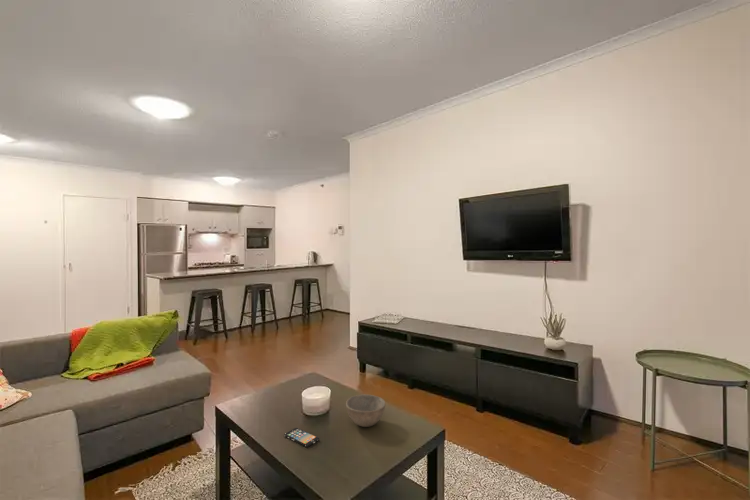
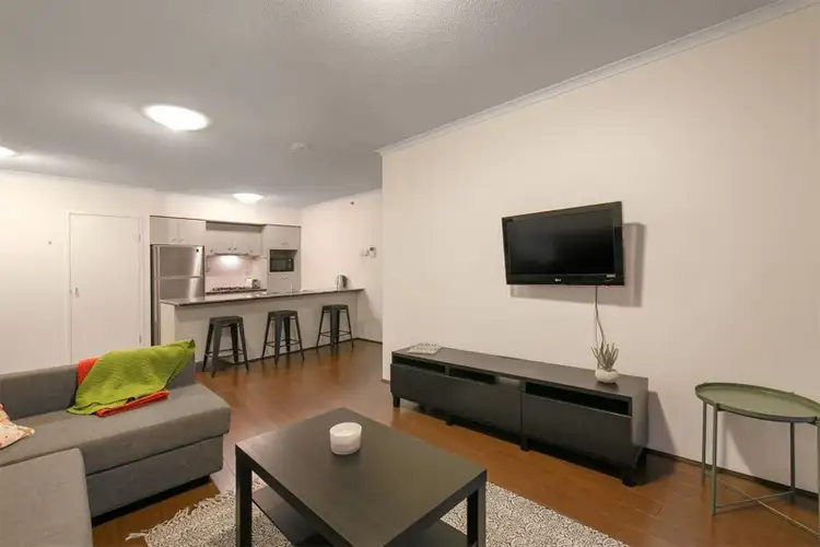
- bowl [345,394,386,428]
- smartphone [283,427,320,448]
